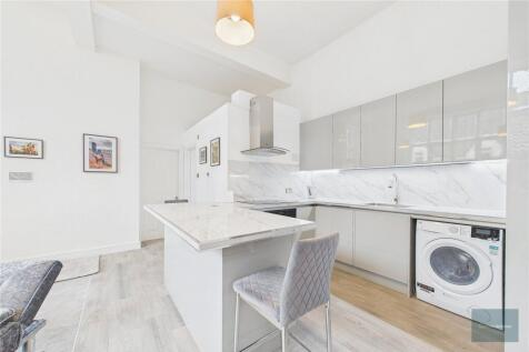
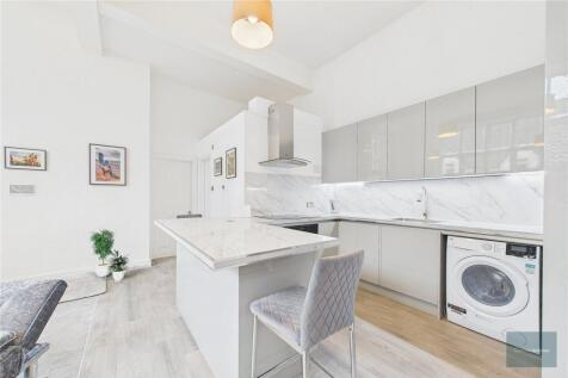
+ potted plant [88,228,131,281]
